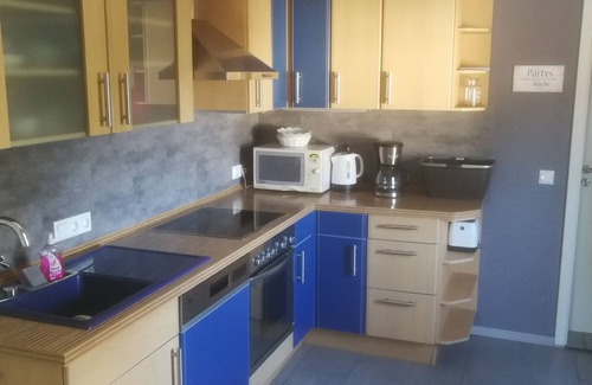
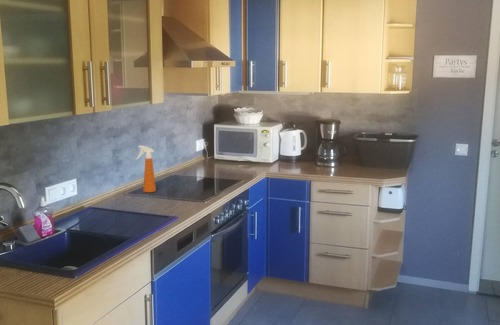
+ spray bottle [135,144,157,193]
